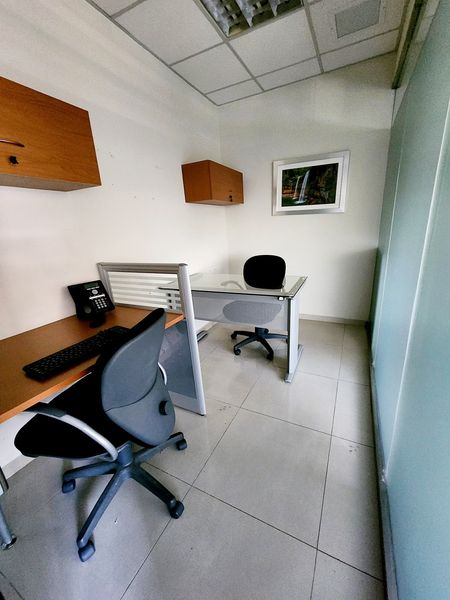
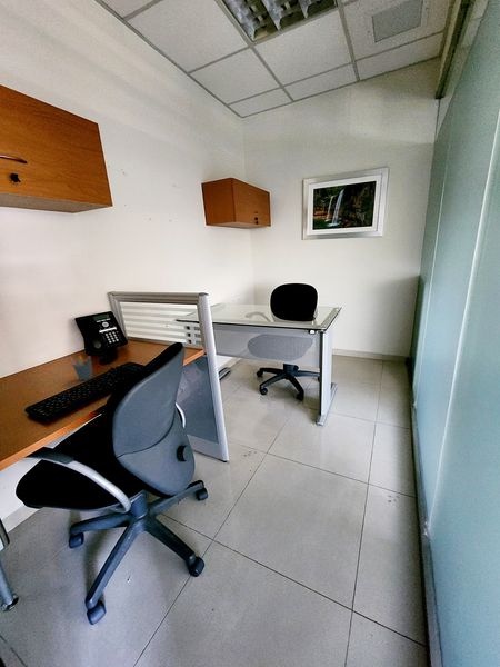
+ pen holder [69,355,93,381]
